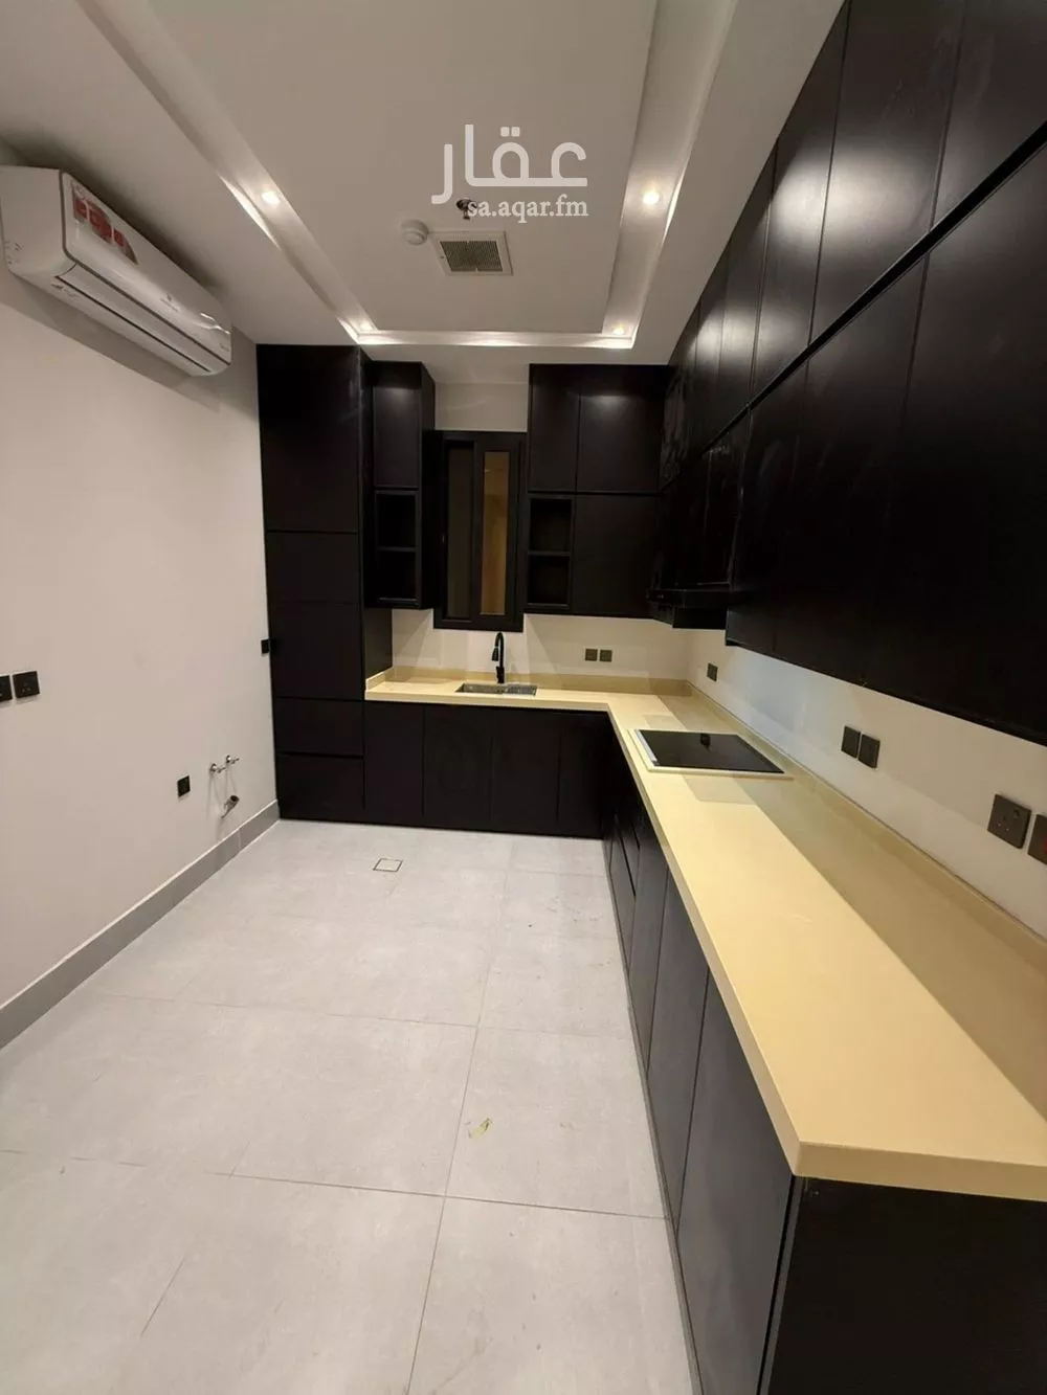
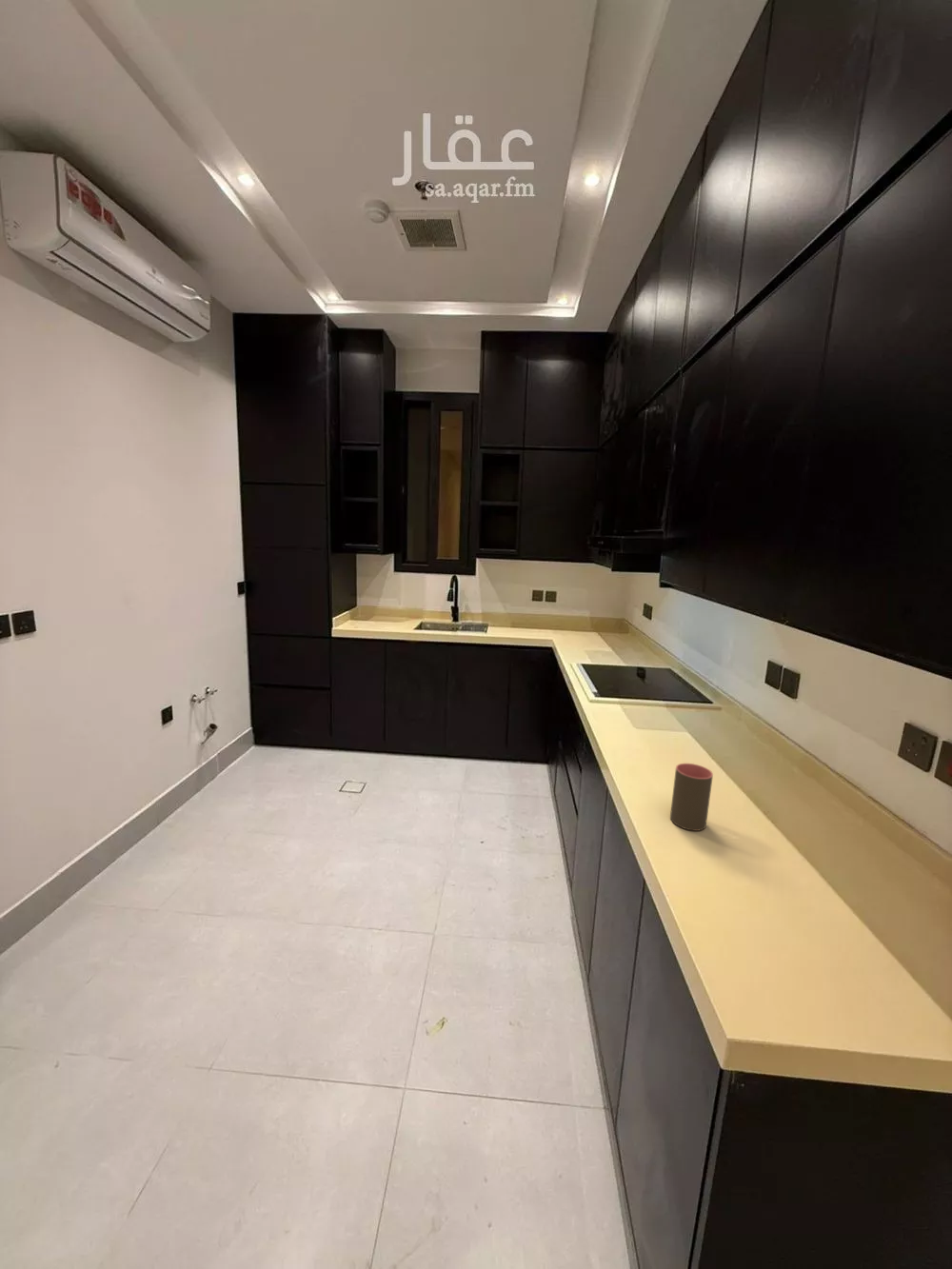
+ cup [669,763,714,832]
